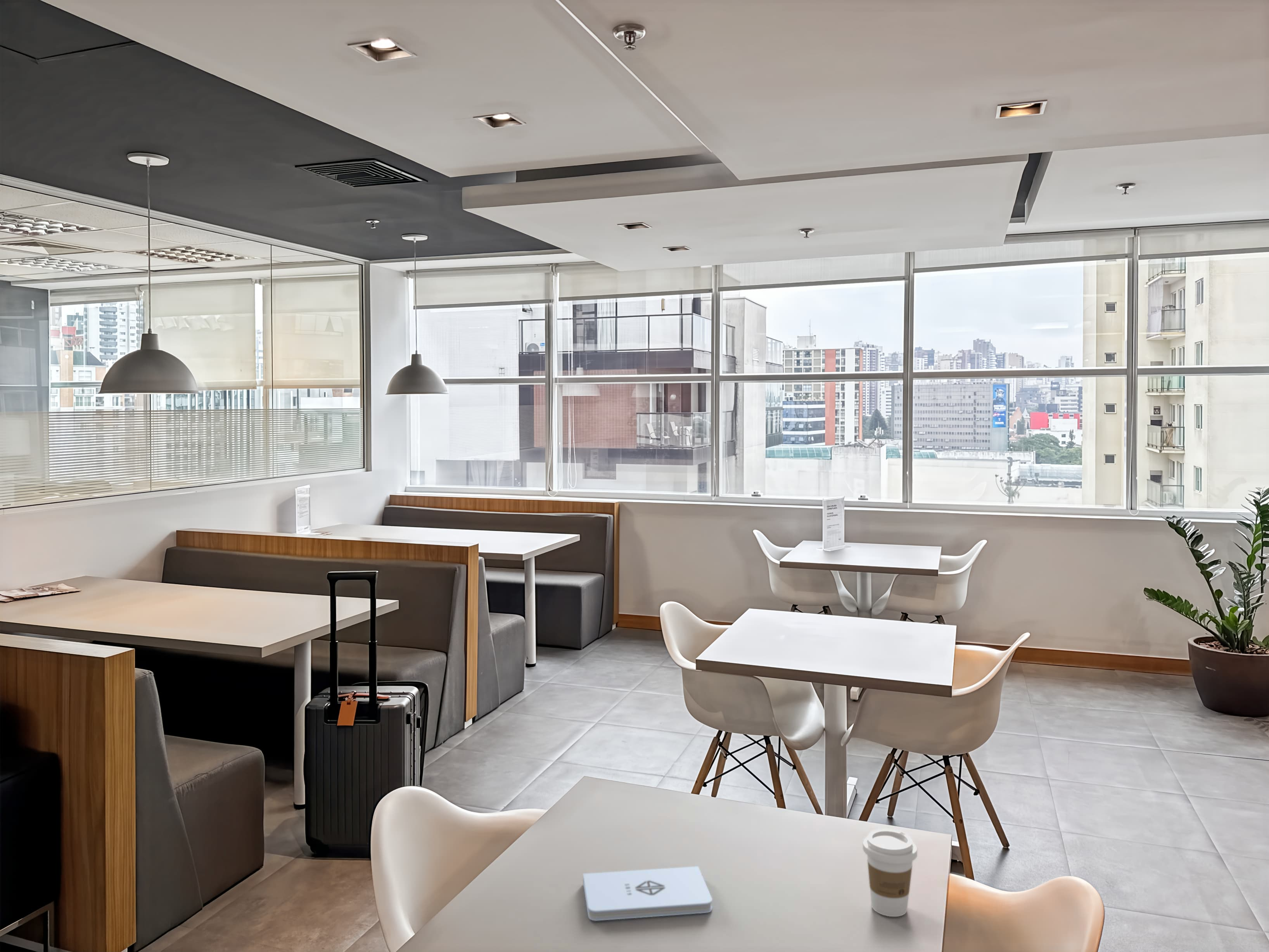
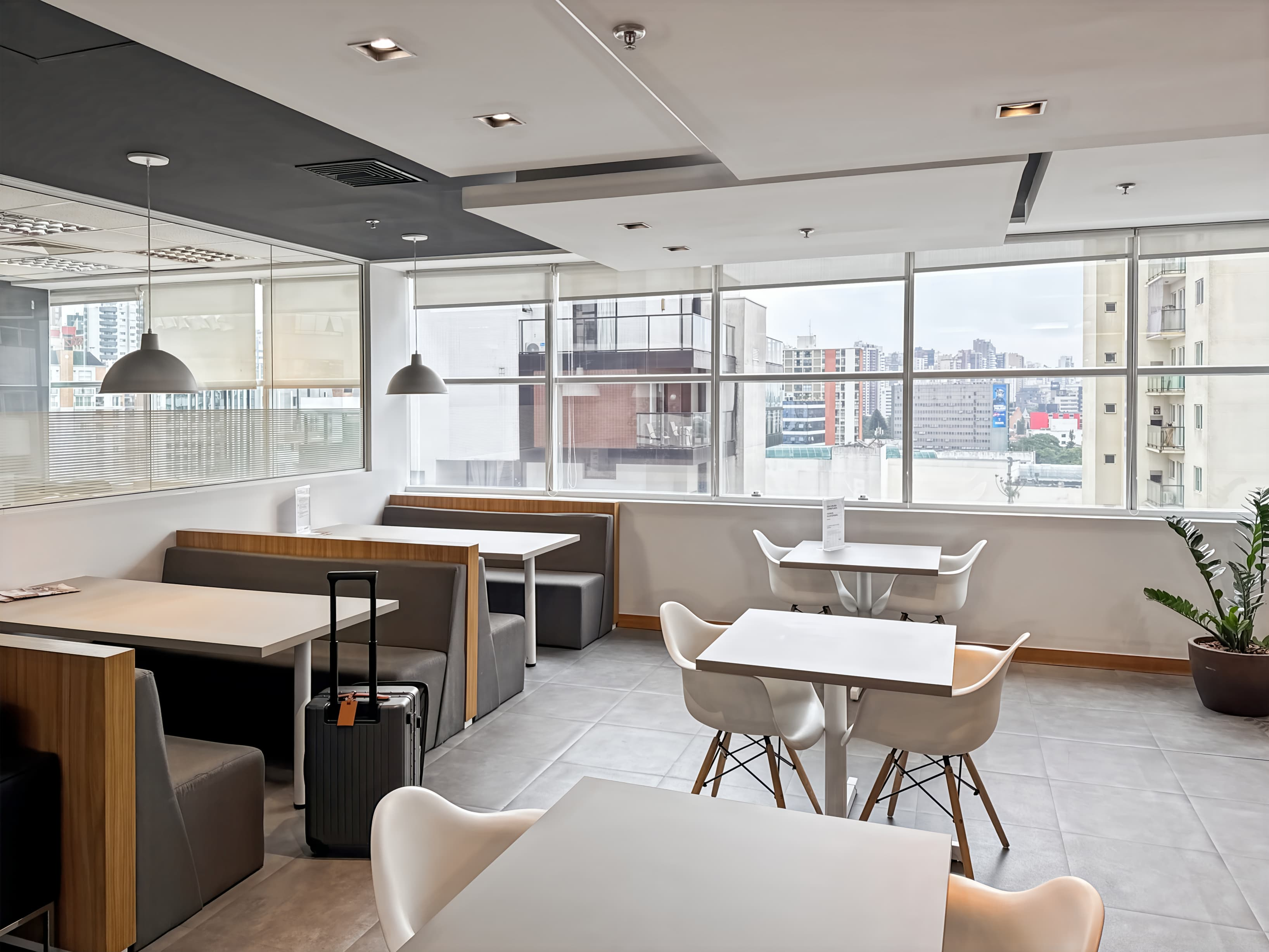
- coffee cup [863,829,918,917]
- notepad [583,866,713,921]
